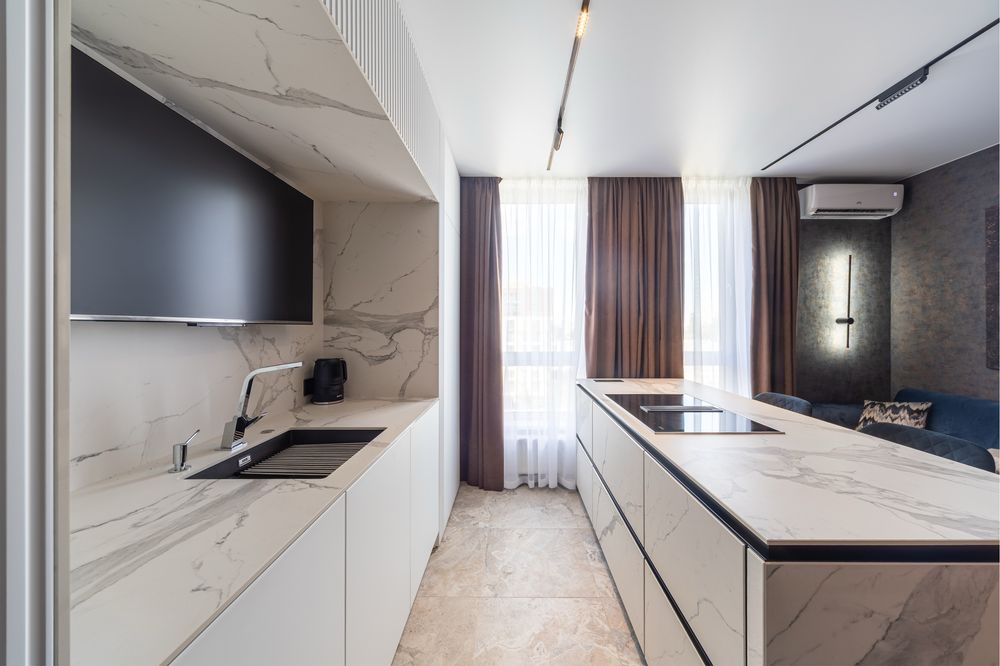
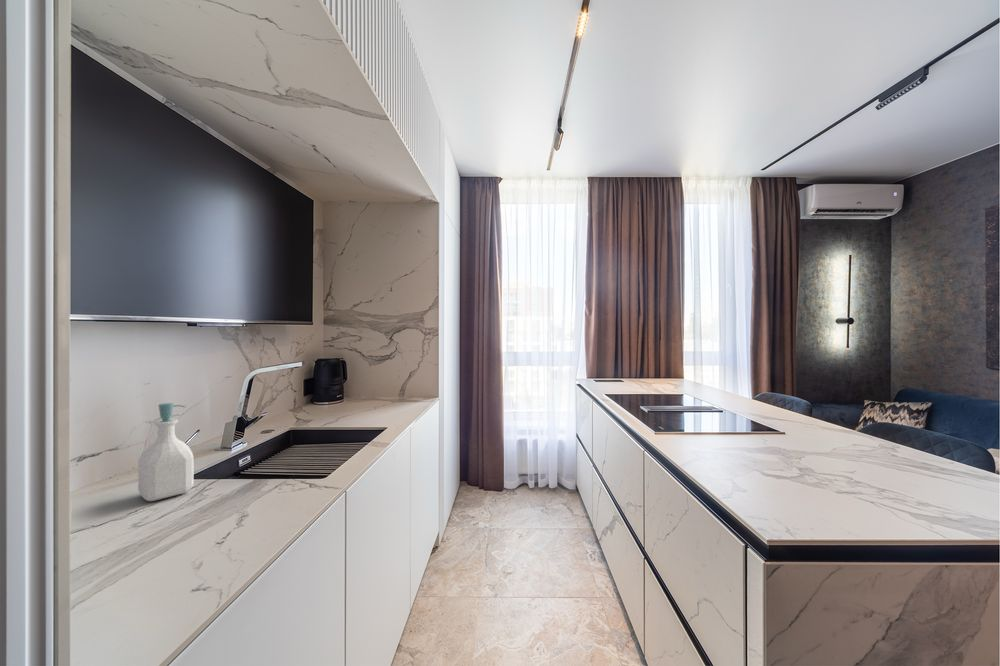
+ soap bottle [137,402,195,502]
